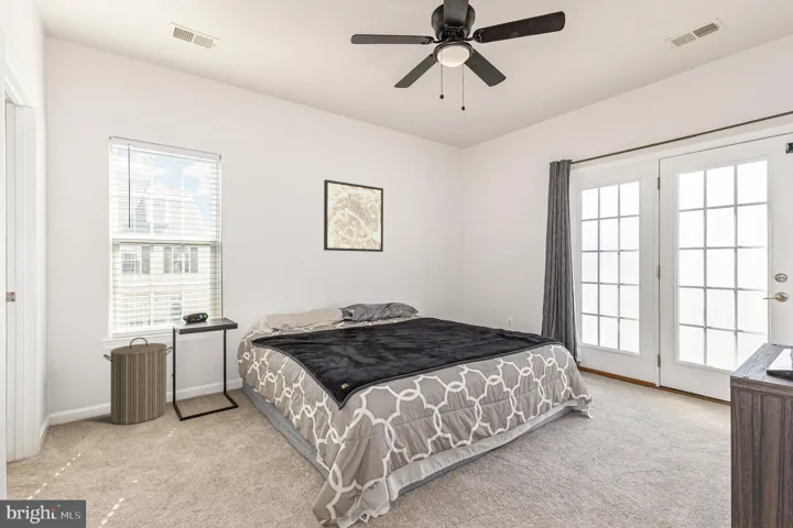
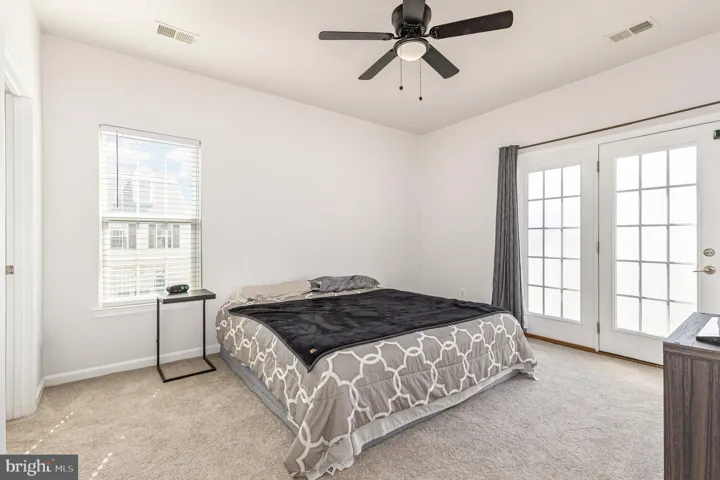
- wall art [323,178,384,253]
- laundry hamper [102,337,174,426]
